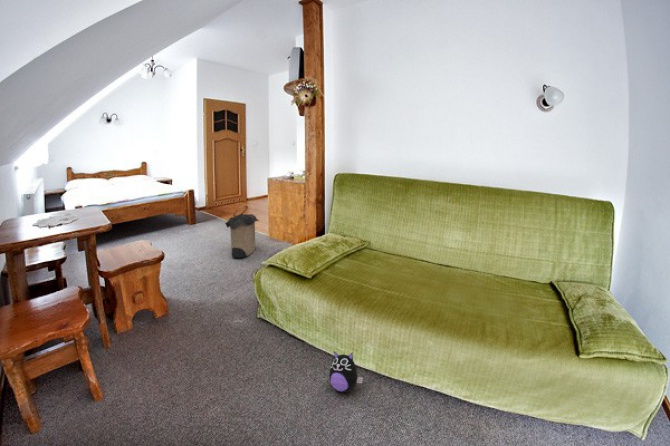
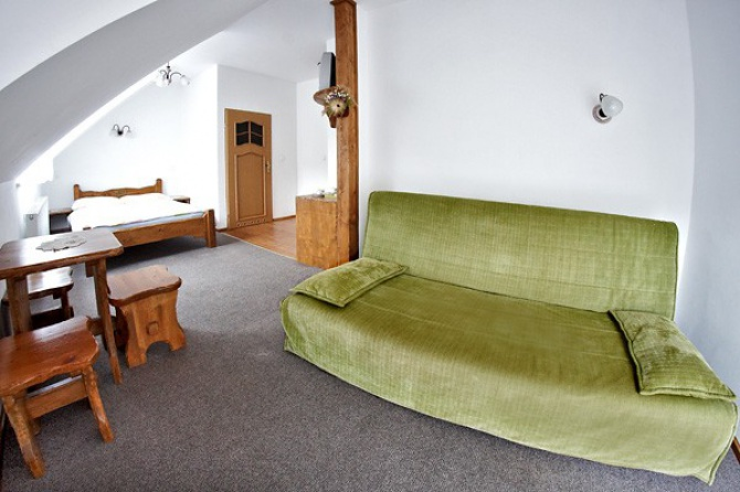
- plush toy [328,350,364,393]
- laundry hamper [224,204,260,258]
